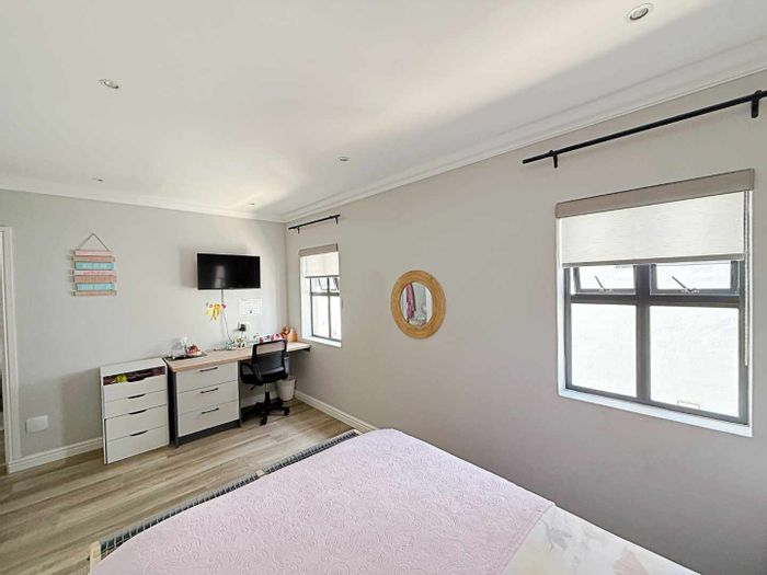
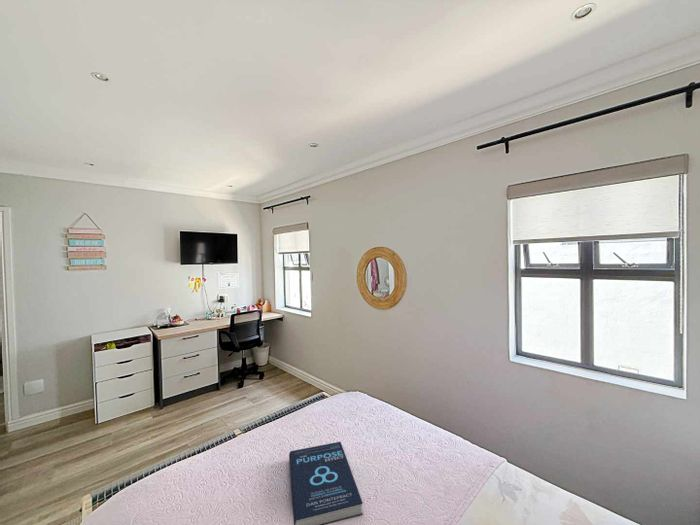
+ book [288,441,364,525]
